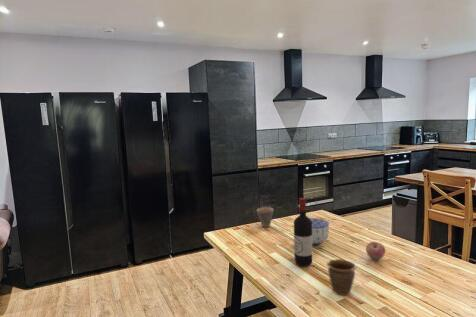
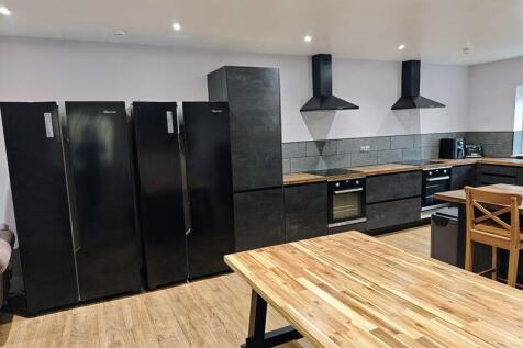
- wine bottle [293,197,313,267]
- mug [326,258,357,296]
- apple [365,241,386,261]
- bowl [309,217,330,246]
- cup [256,206,275,228]
